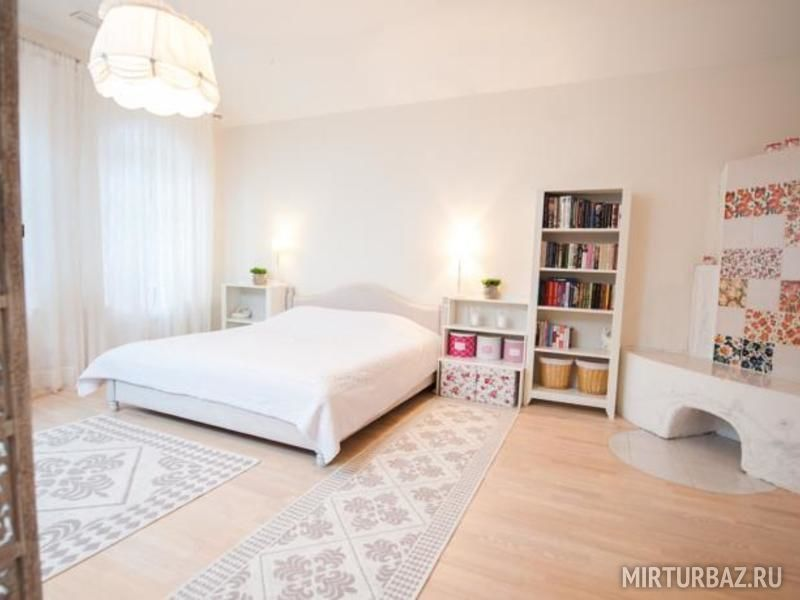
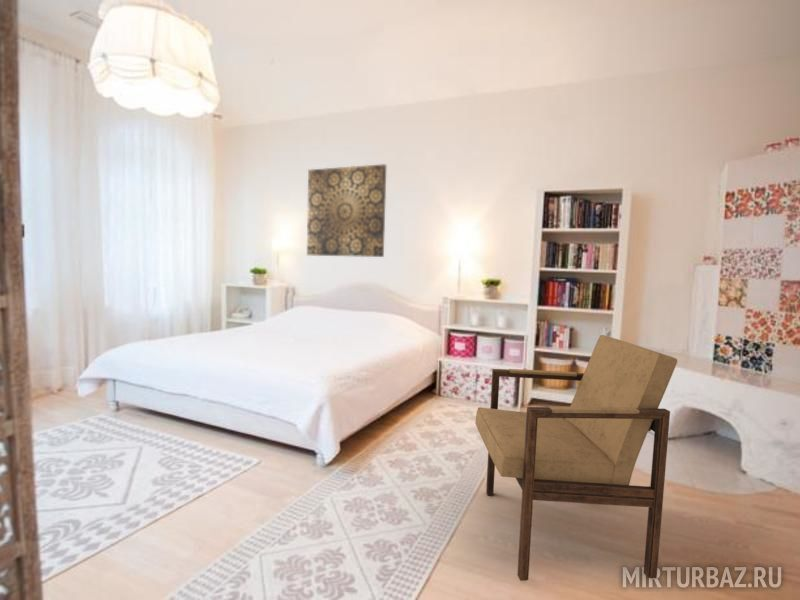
+ wall art [306,163,388,258]
+ armchair [474,334,678,582]
